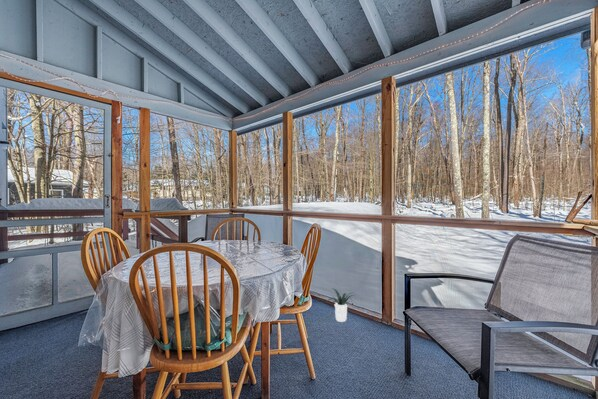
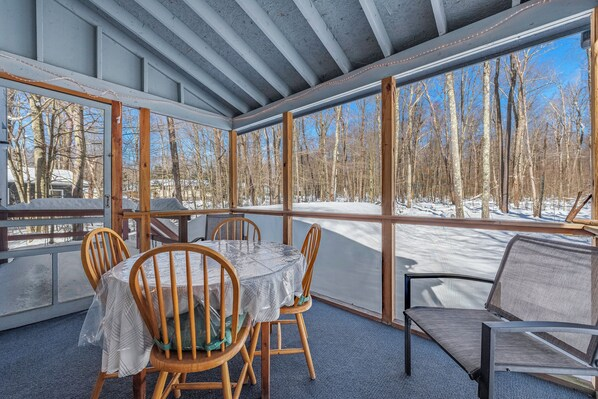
- potted plant [326,288,357,323]
